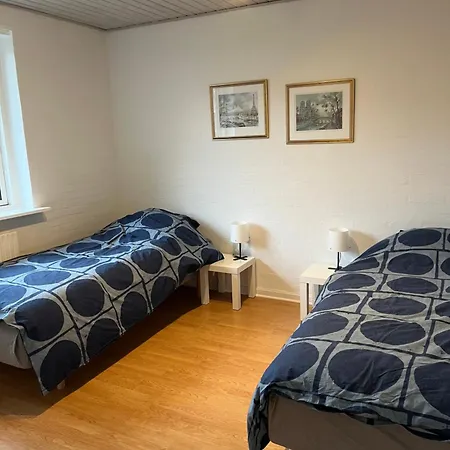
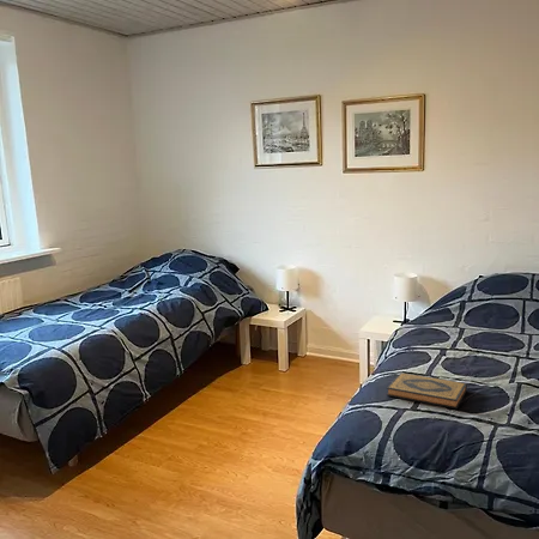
+ hardback book [386,371,468,410]
